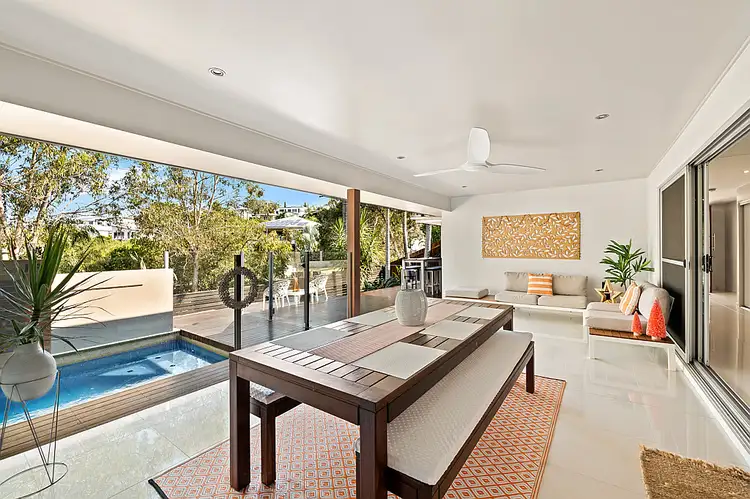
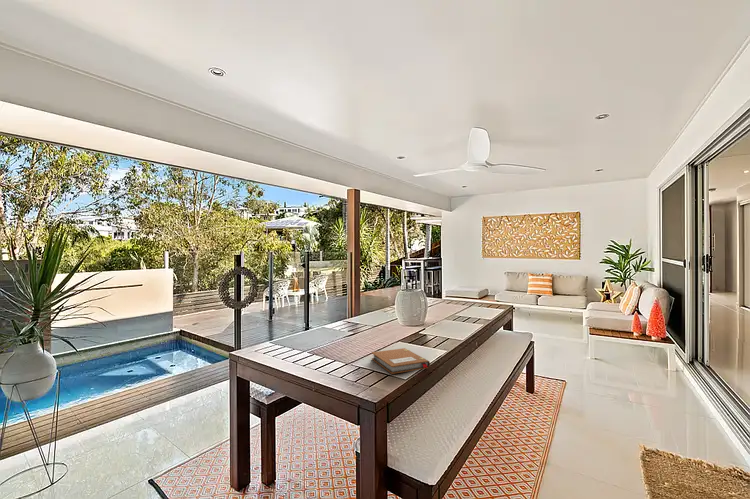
+ notebook [371,347,431,375]
